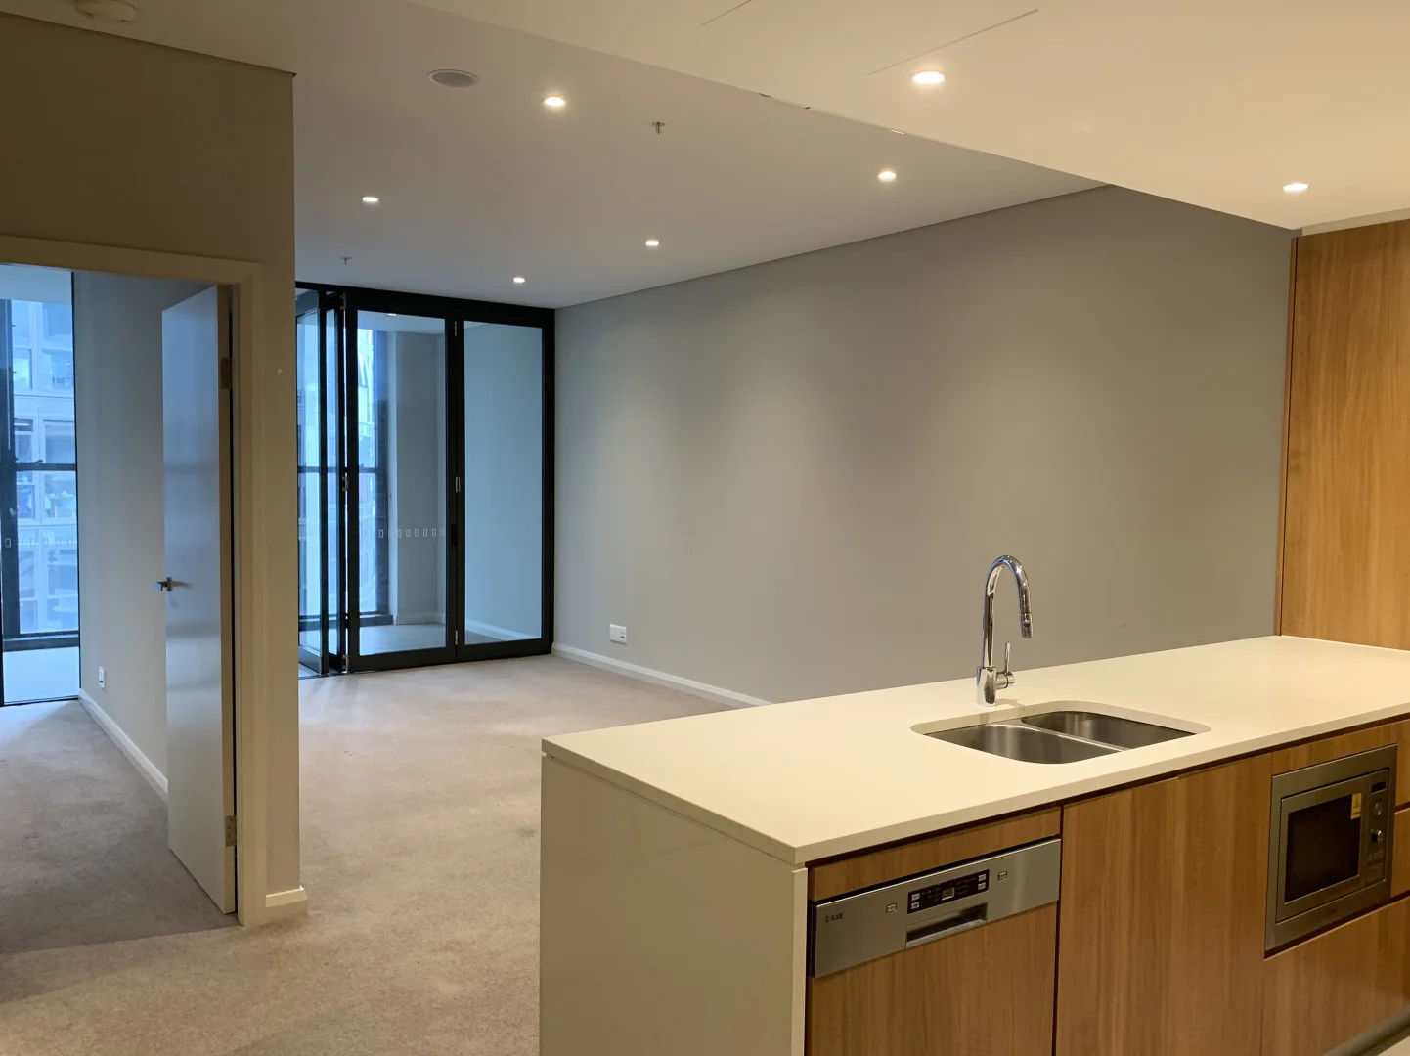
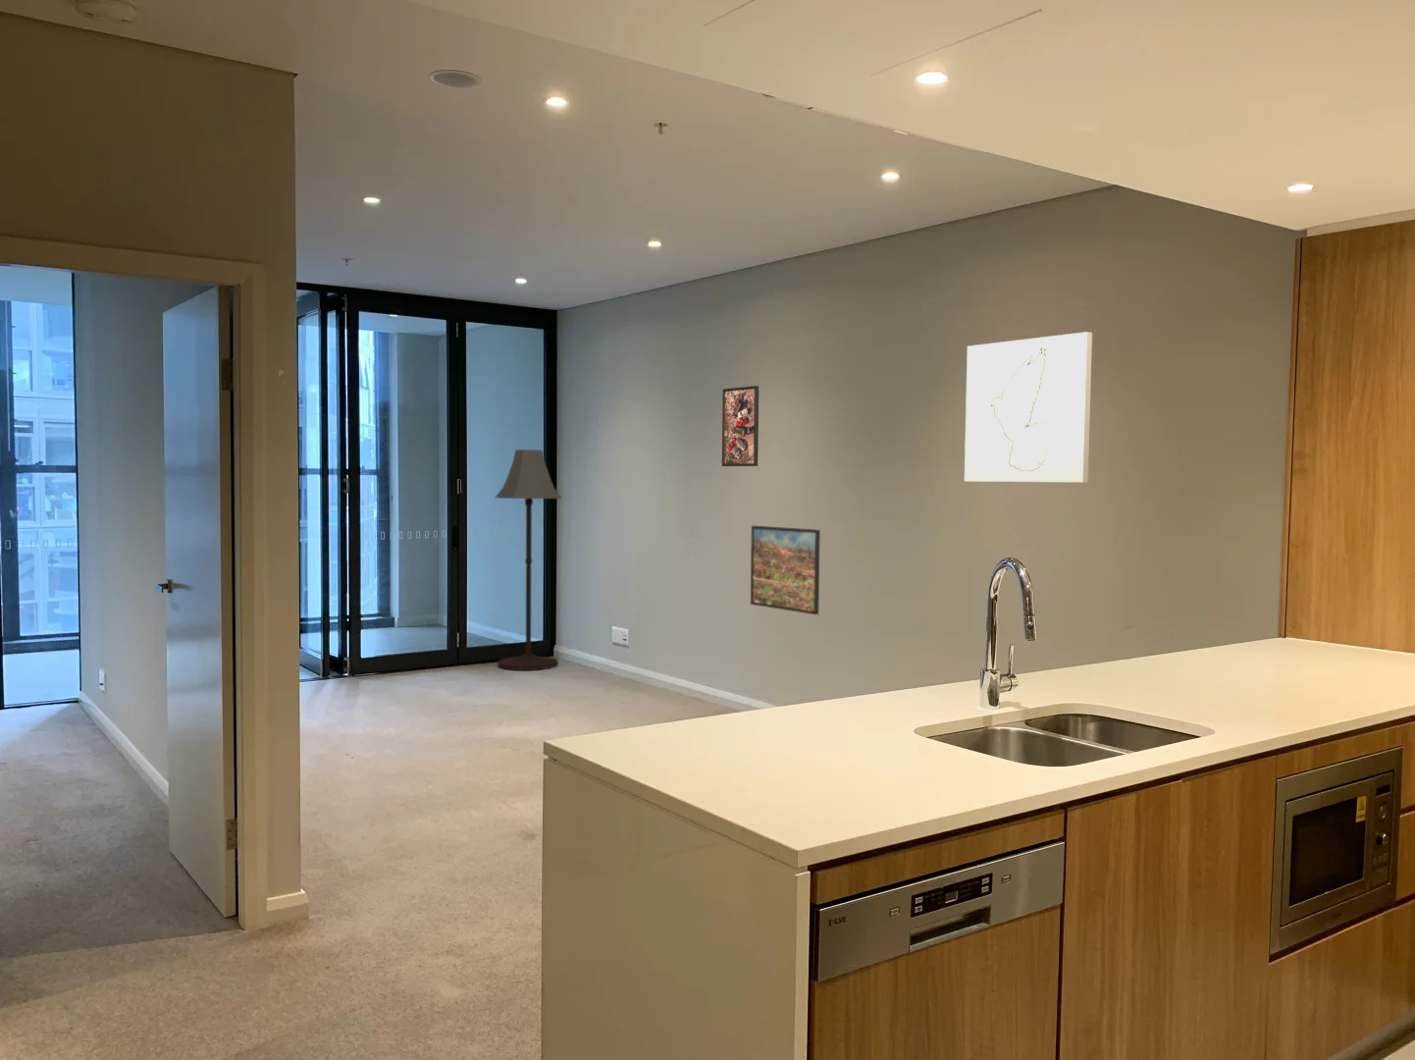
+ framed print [721,385,759,468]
+ wall art [964,331,1093,483]
+ floor lamp [494,449,562,671]
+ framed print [749,526,822,616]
